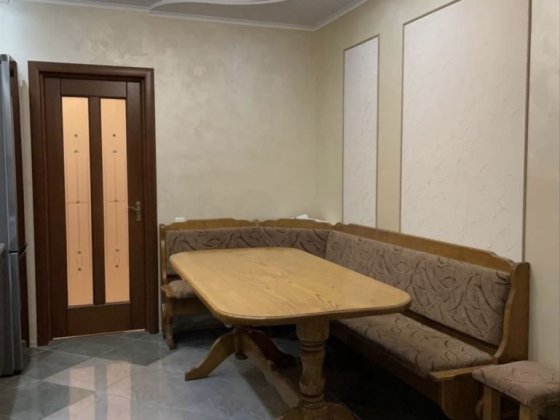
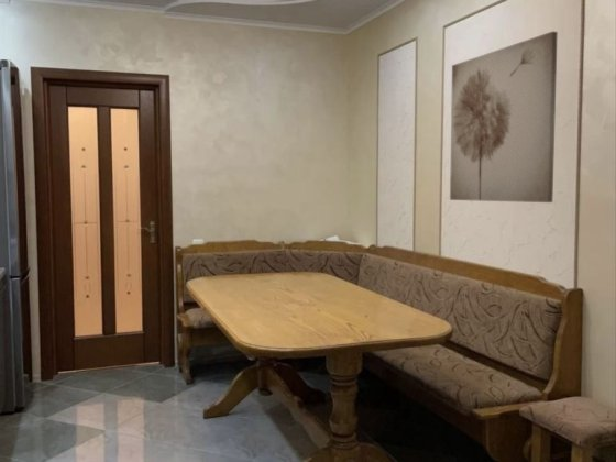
+ wall art [449,30,559,204]
